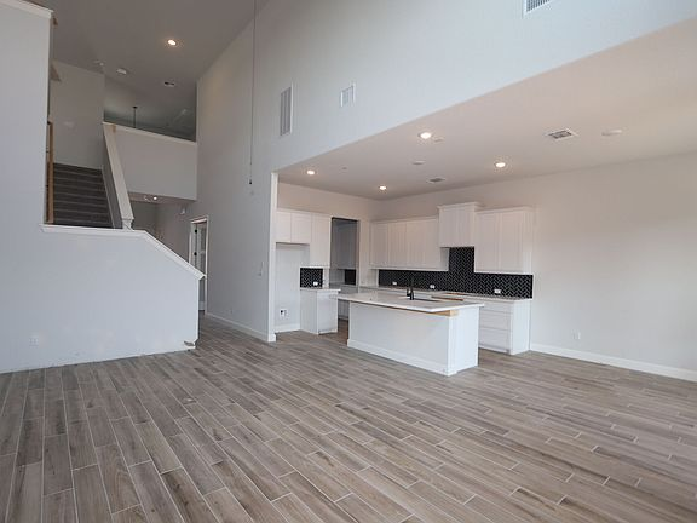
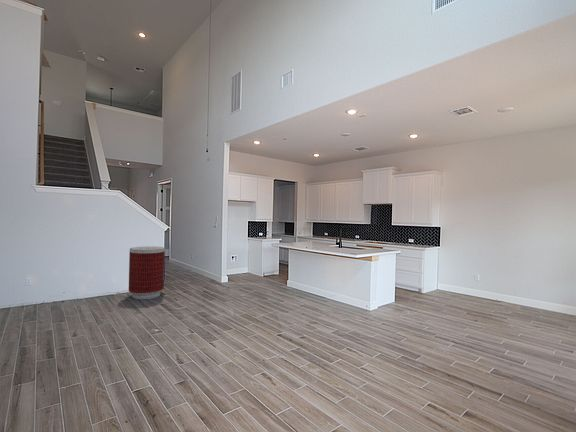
+ trash can [128,246,166,300]
